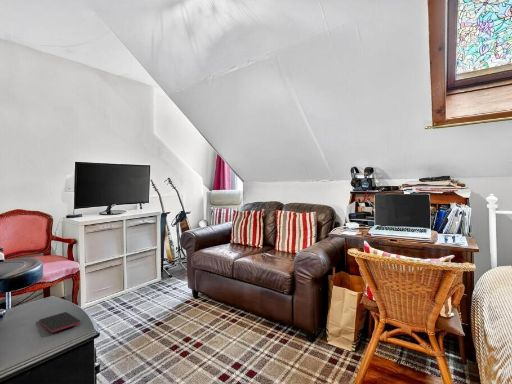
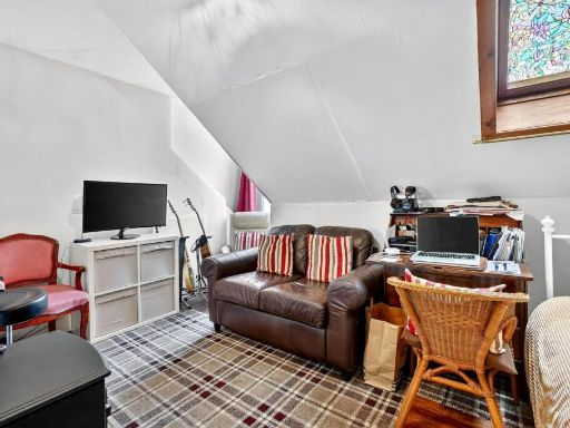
- smartphone [38,311,81,333]
